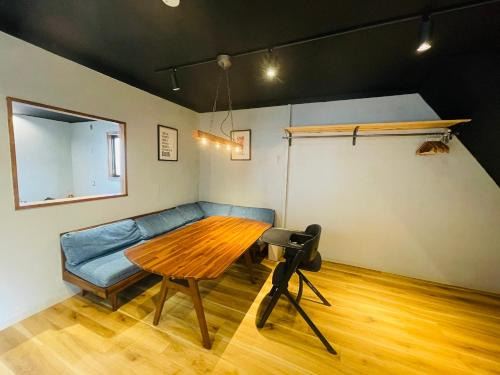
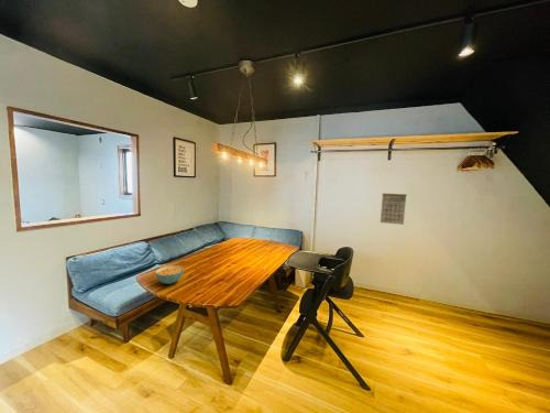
+ cereal bowl [154,264,185,285]
+ calendar [380,192,408,226]
